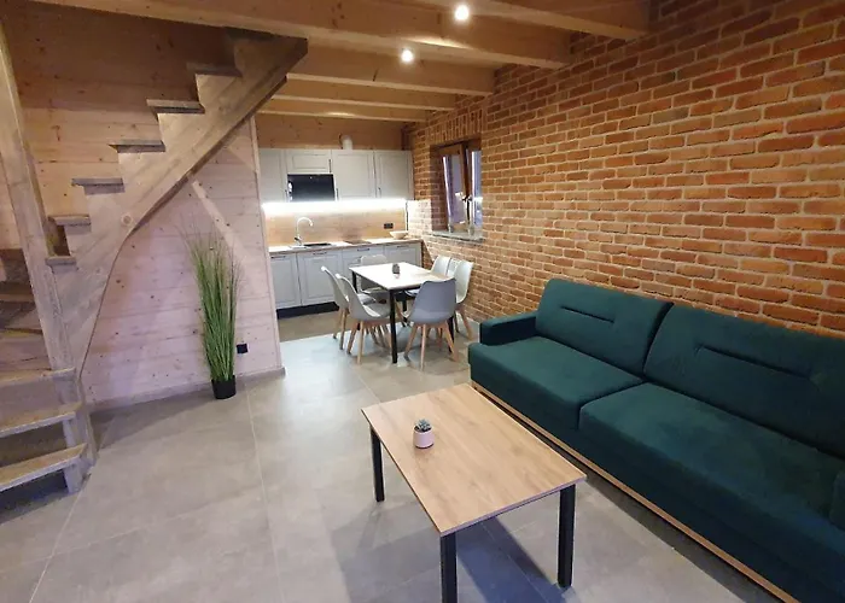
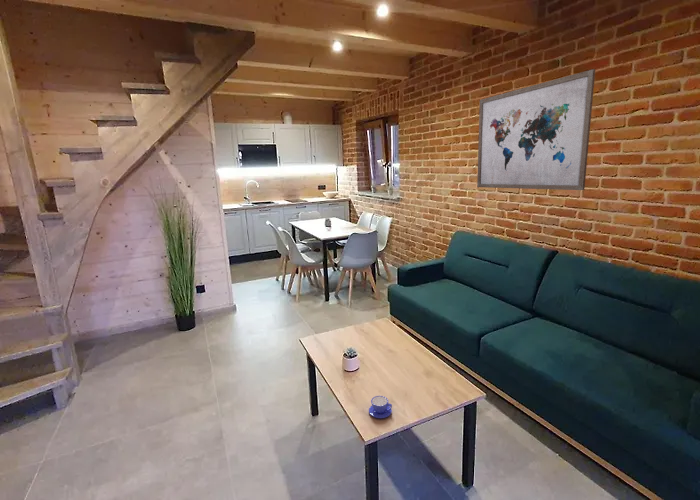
+ wall art [476,68,596,191]
+ teacup [368,395,393,419]
